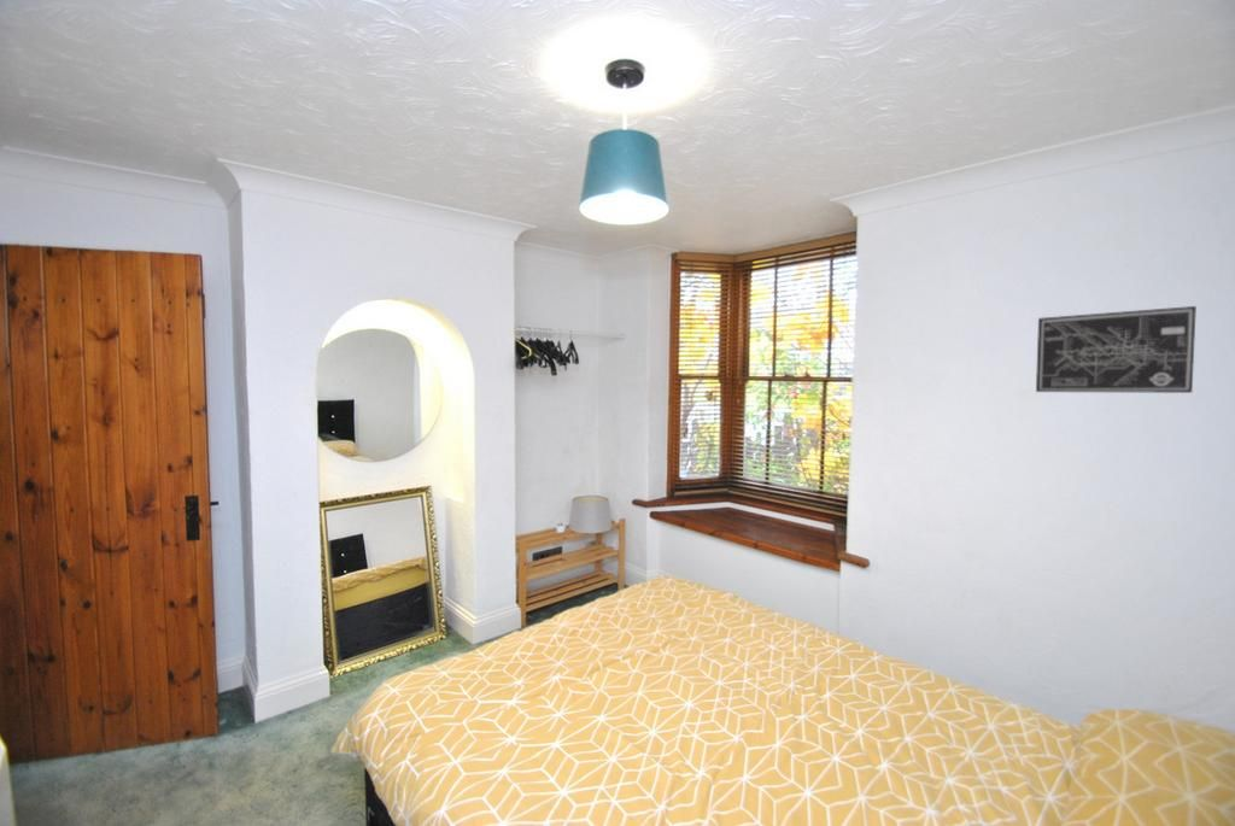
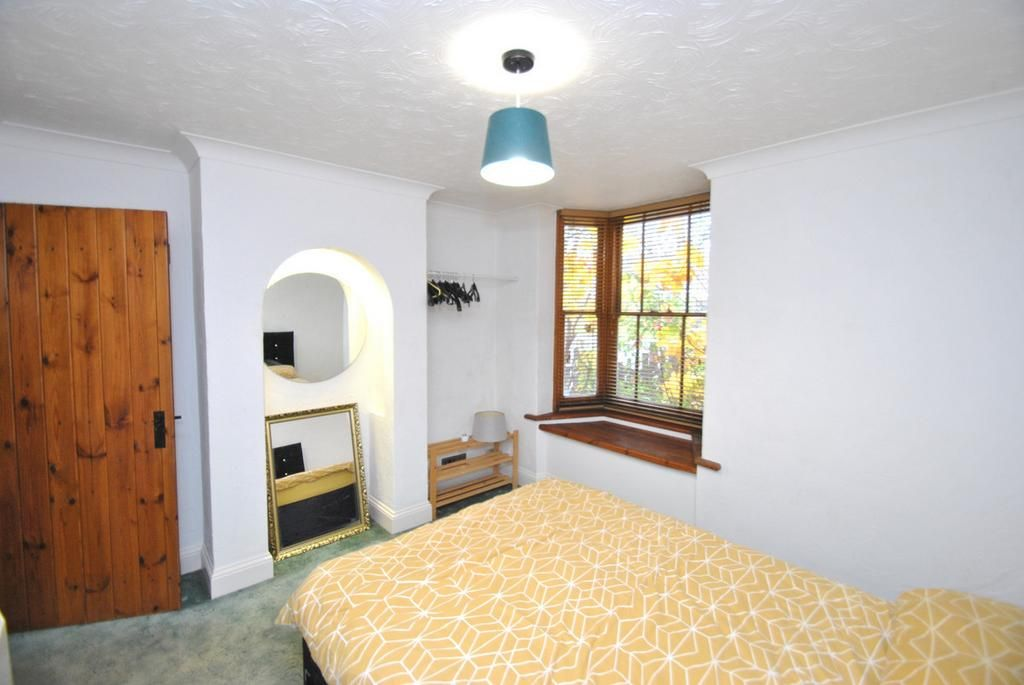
- wall art [1035,305,1198,394]
